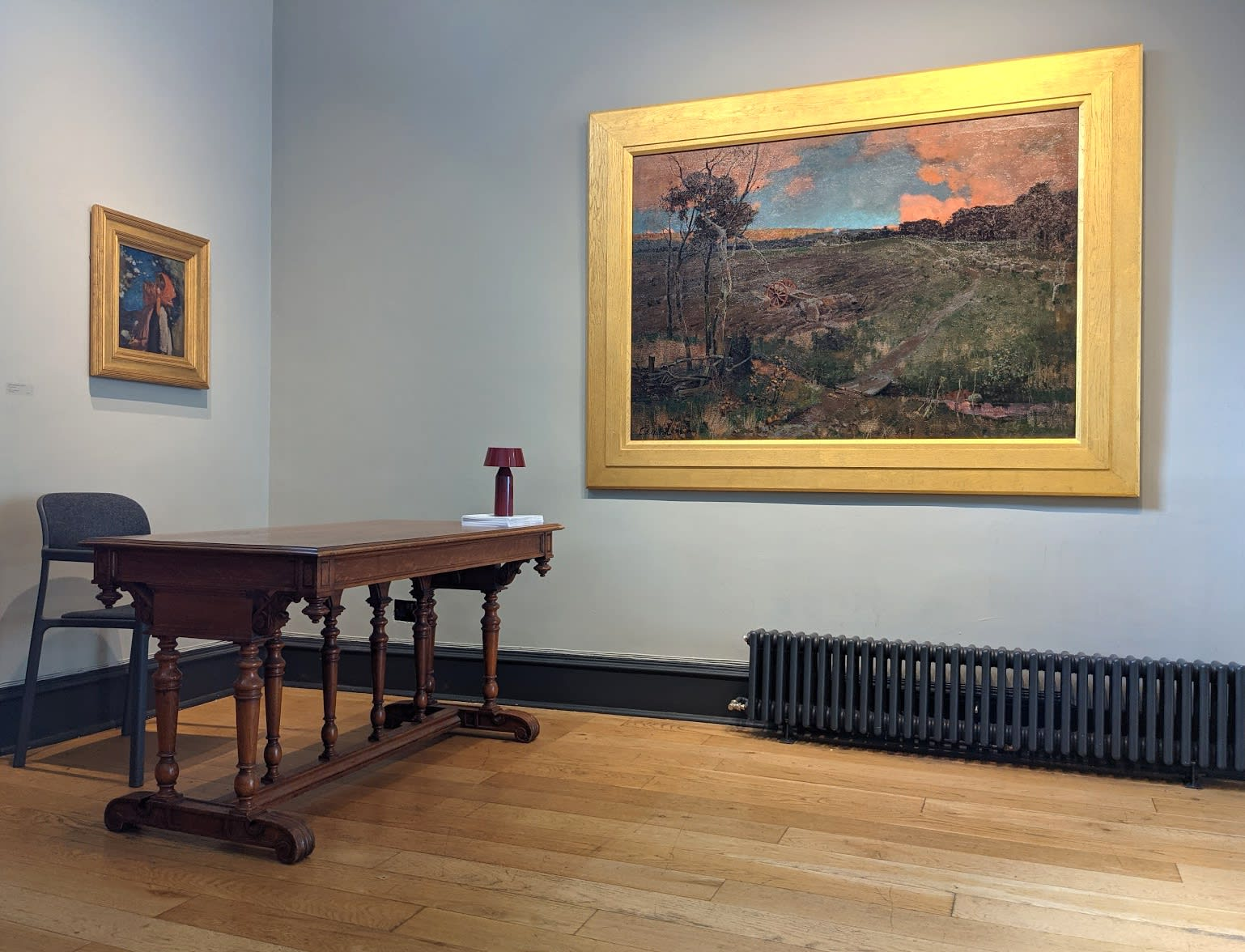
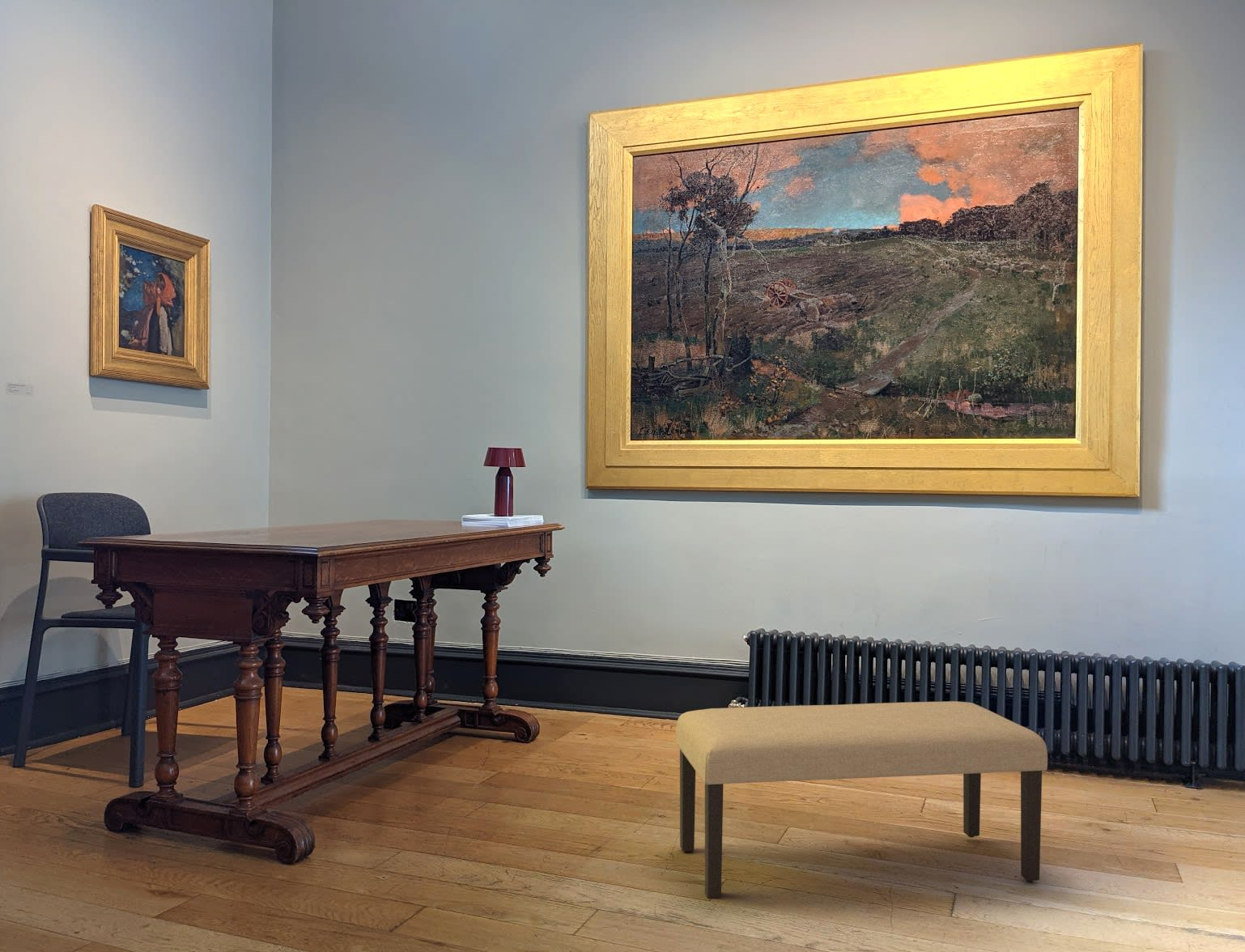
+ bench [675,700,1048,899]
